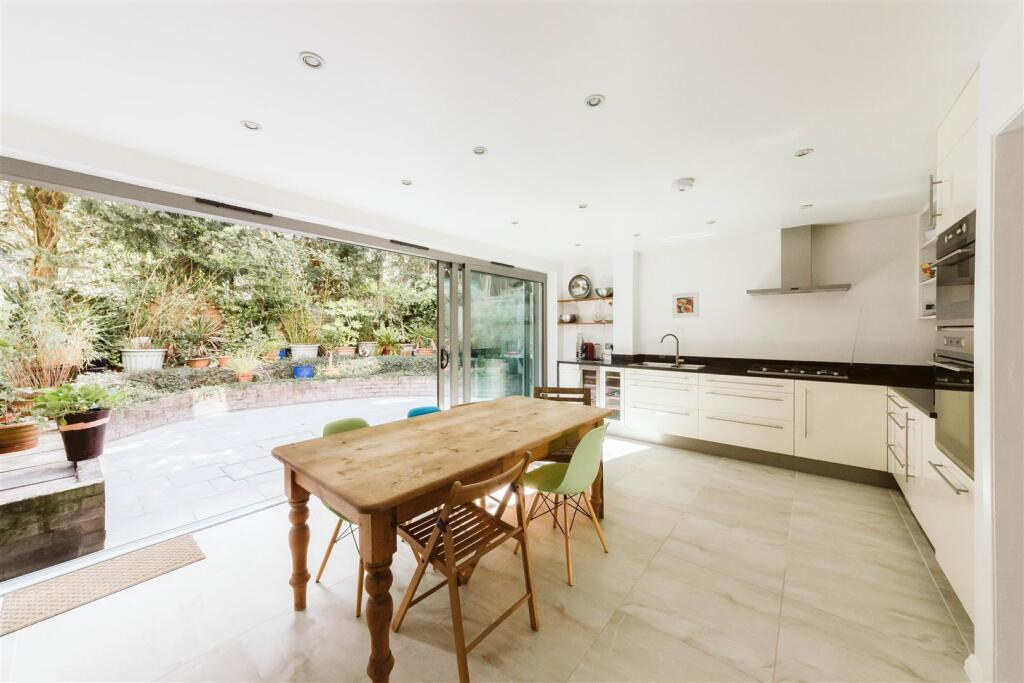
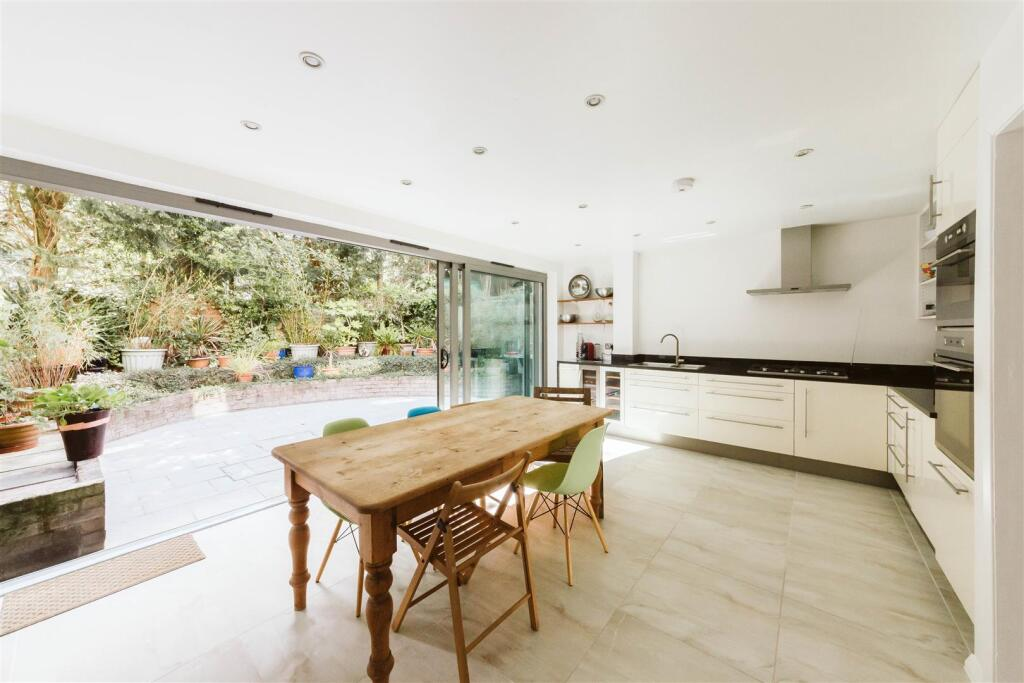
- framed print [671,291,700,319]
